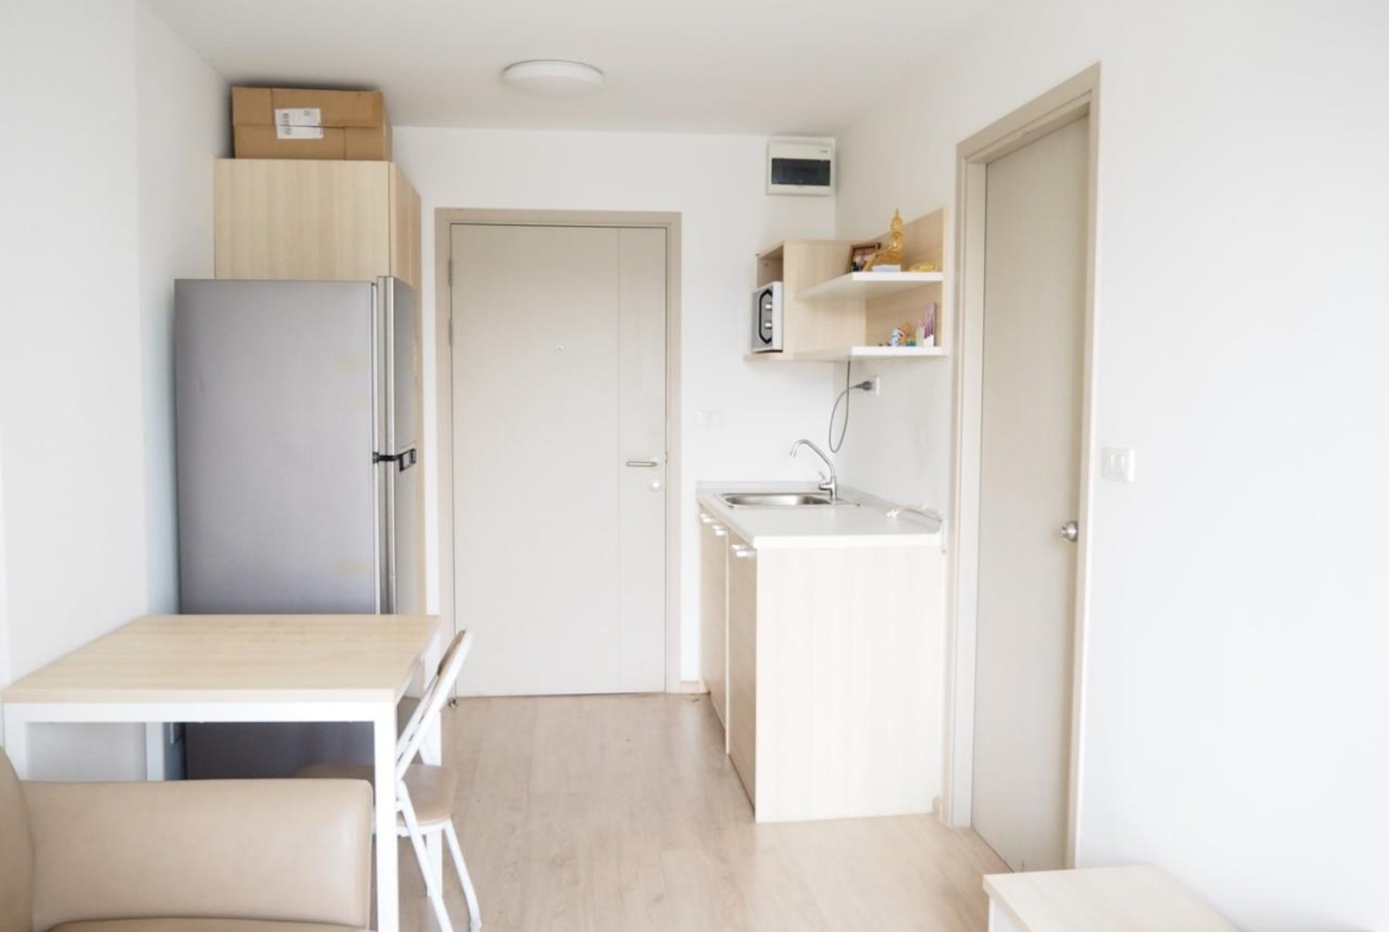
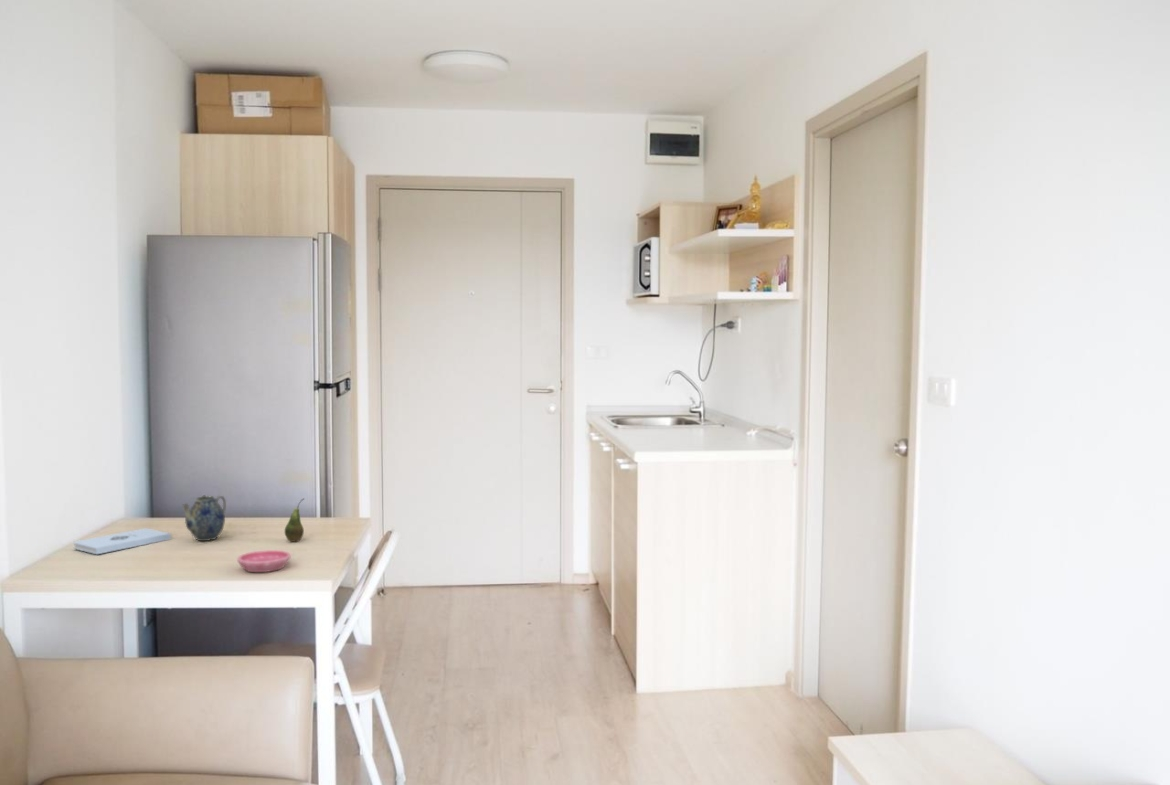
+ fruit [284,497,305,543]
+ saucer [237,549,292,573]
+ notepad [73,528,172,555]
+ teapot [182,495,227,542]
